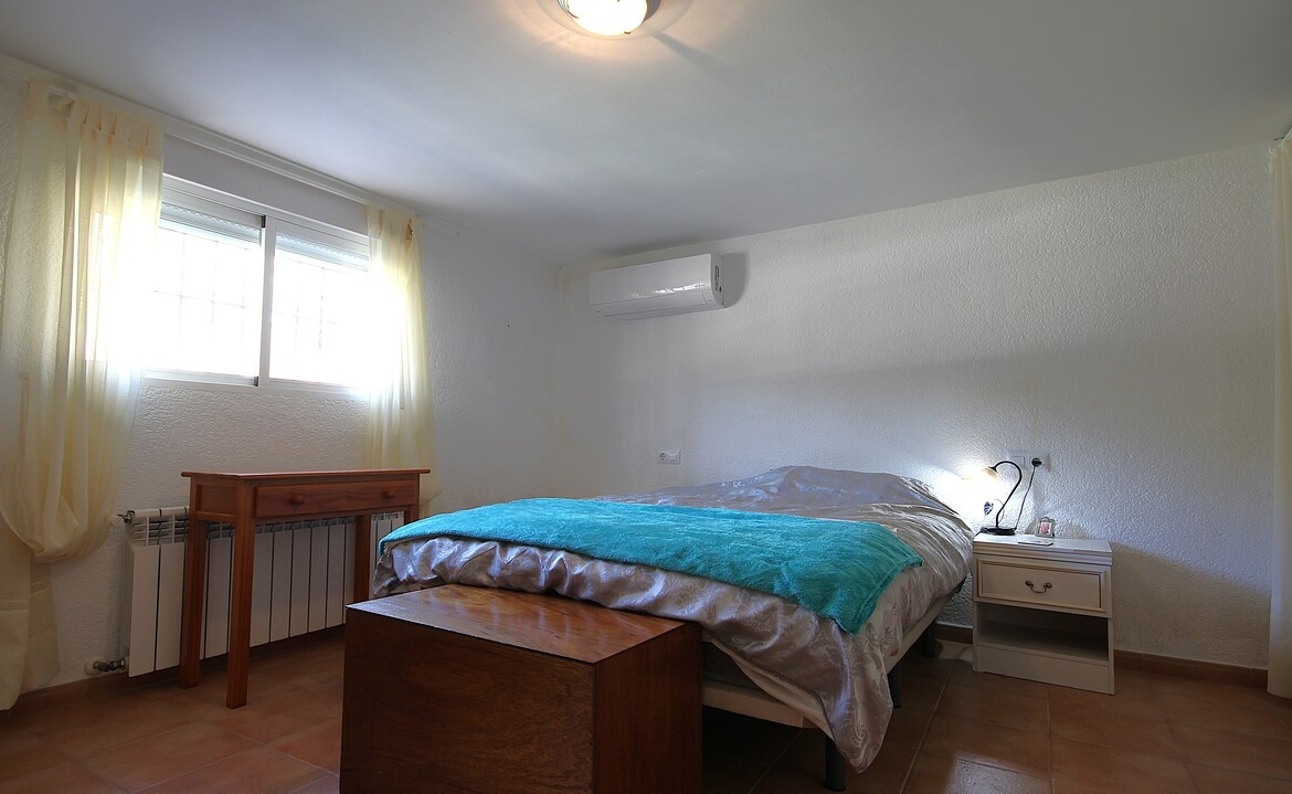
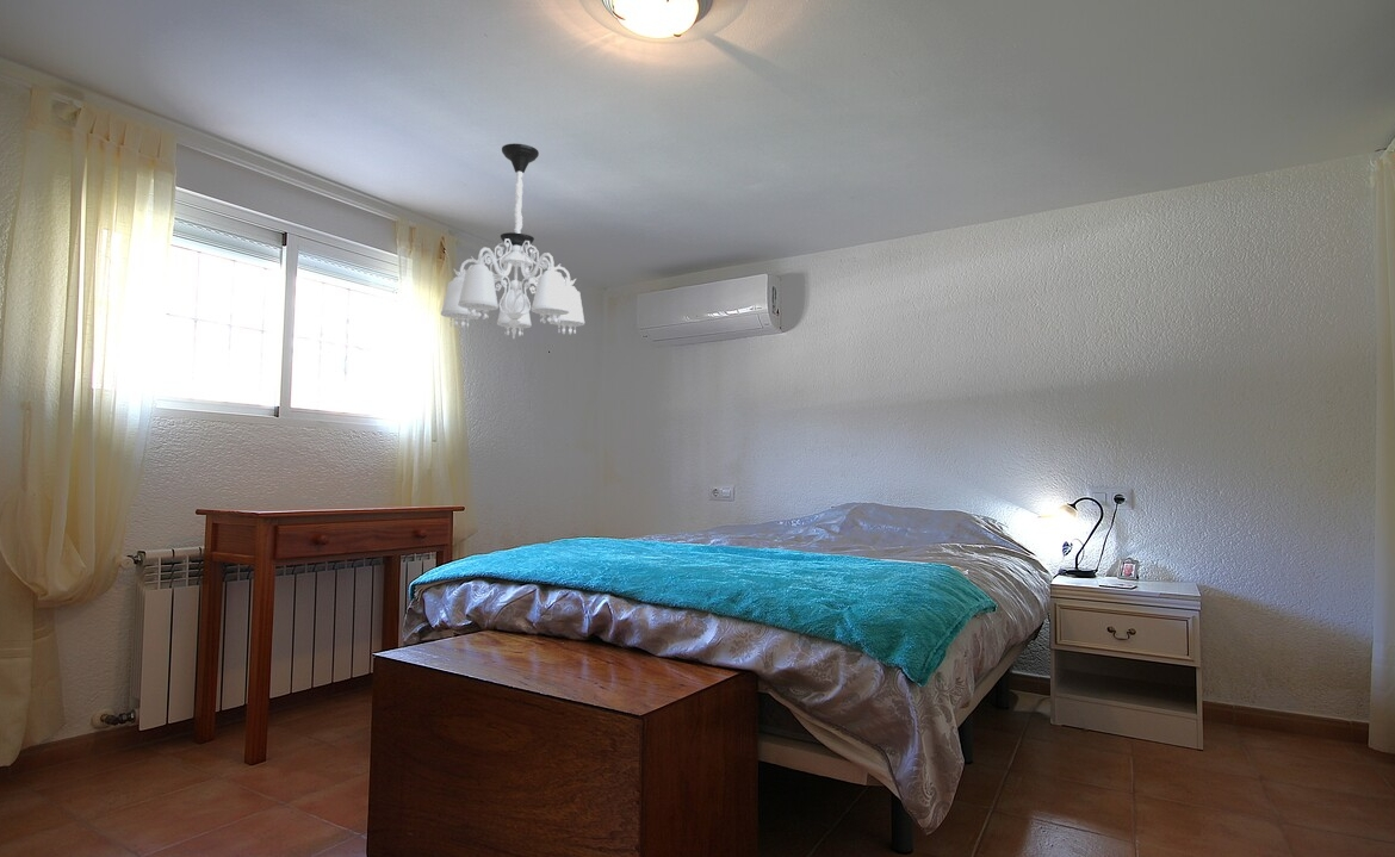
+ chandelier [440,143,585,340]
